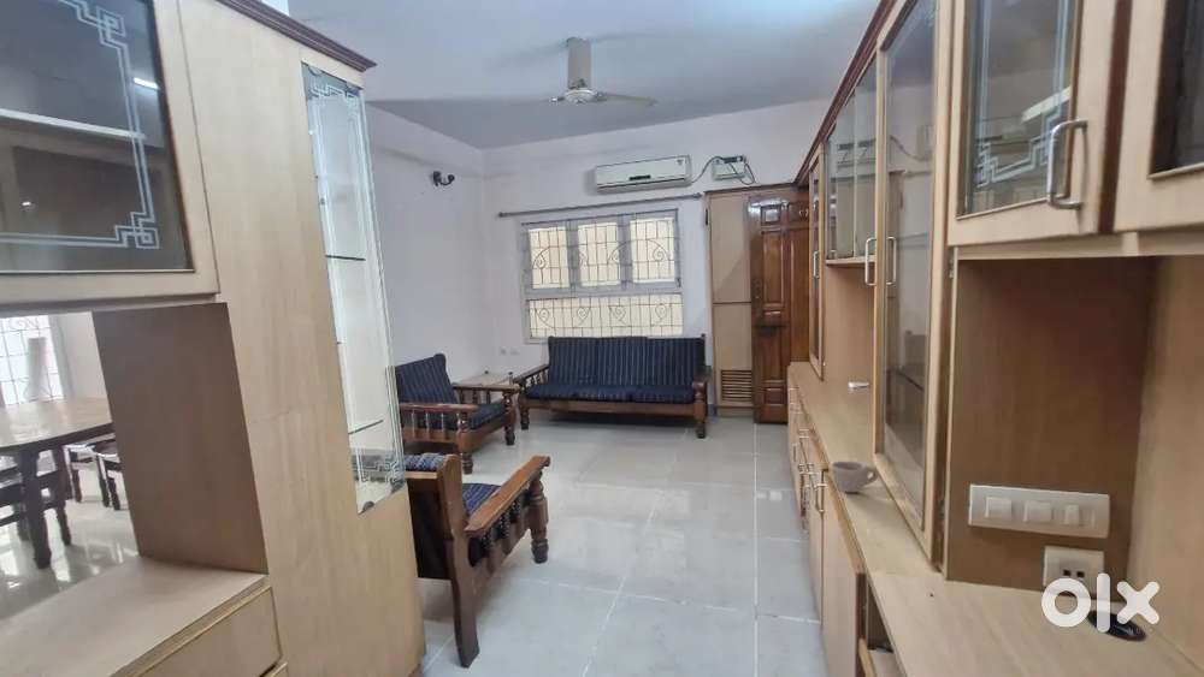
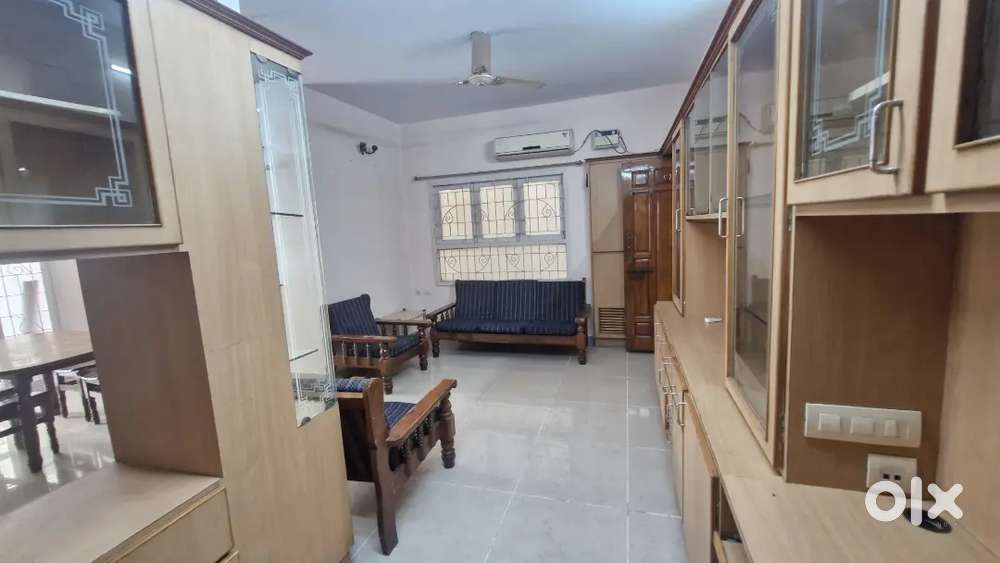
- cup [830,461,880,493]
